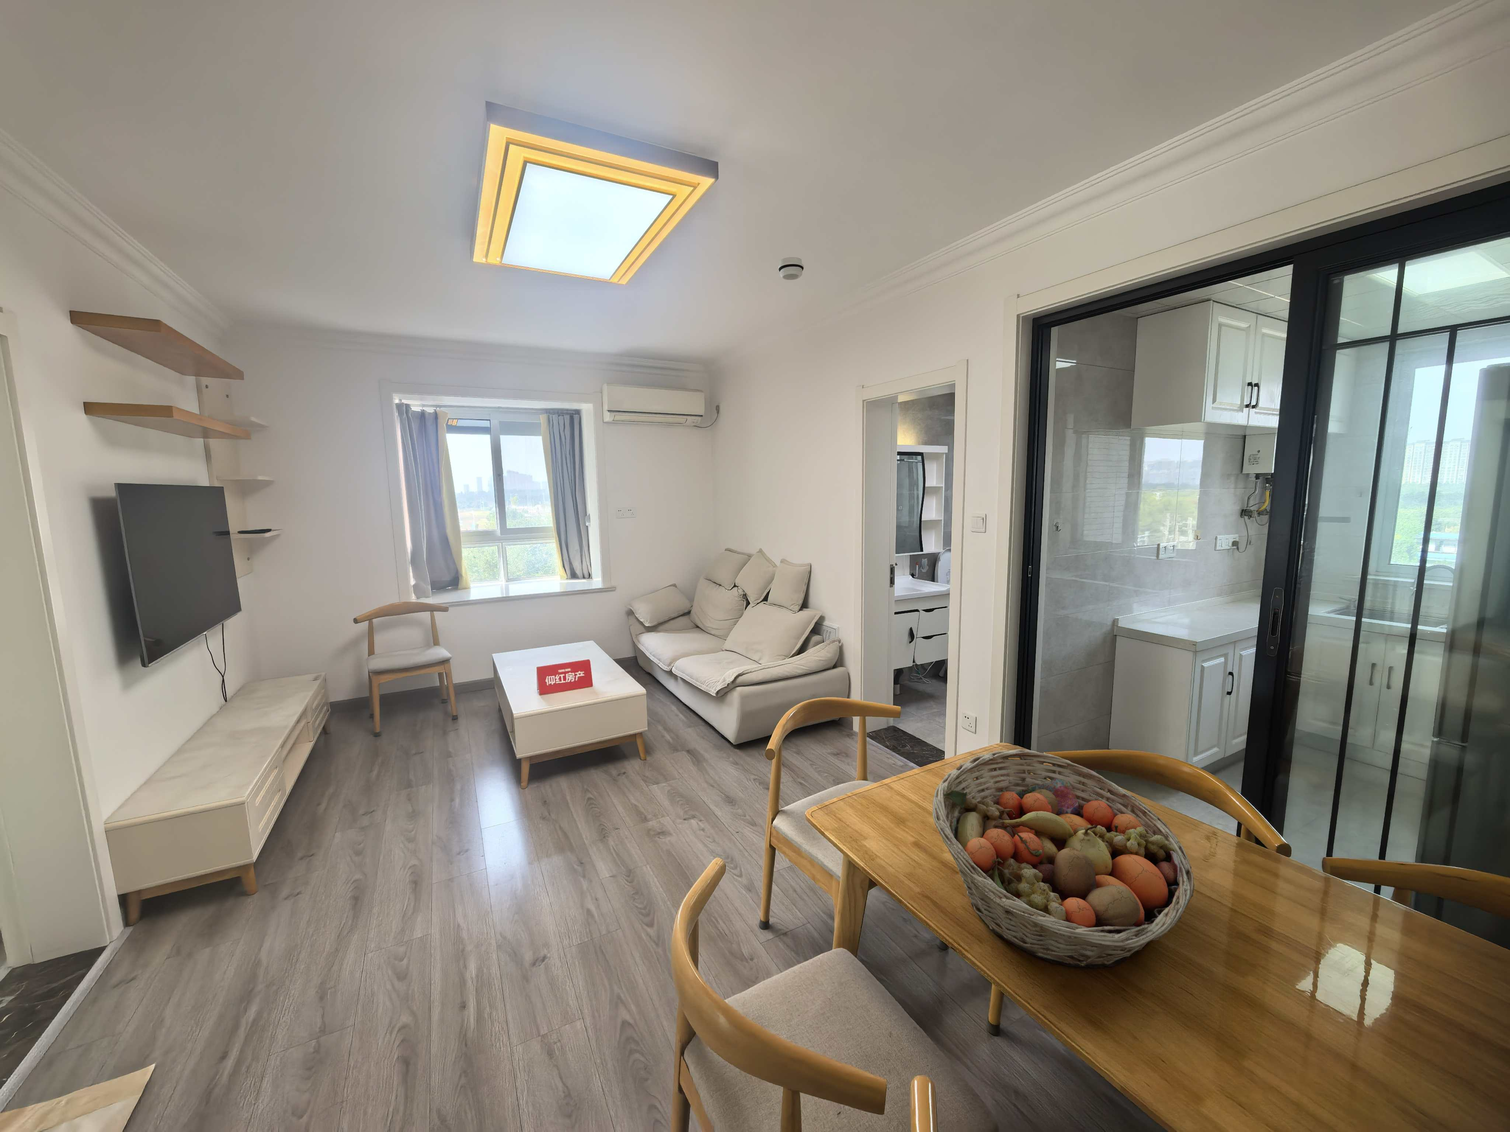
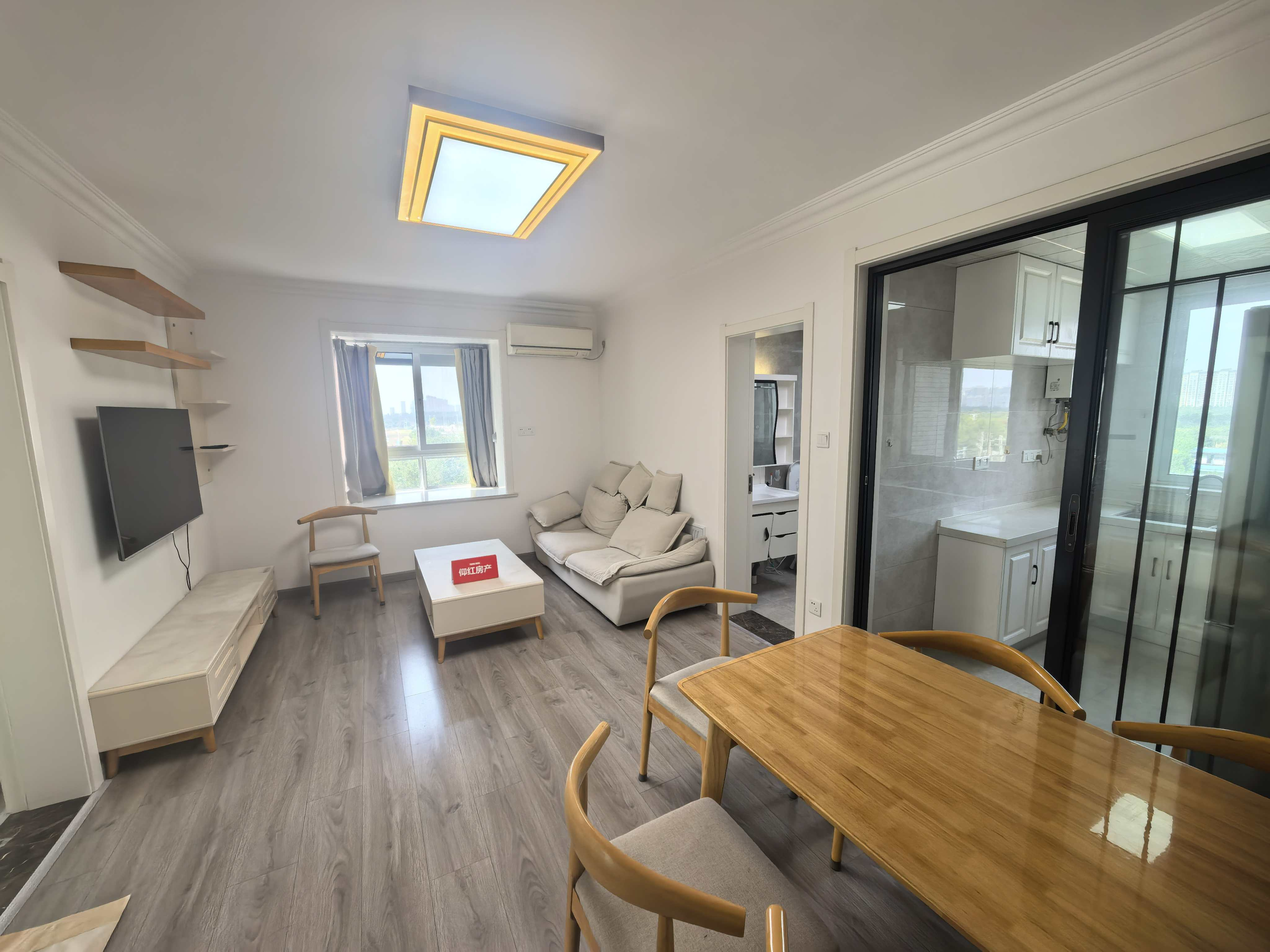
- fruit basket [932,749,1195,968]
- smoke detector [778,257,804,281]
